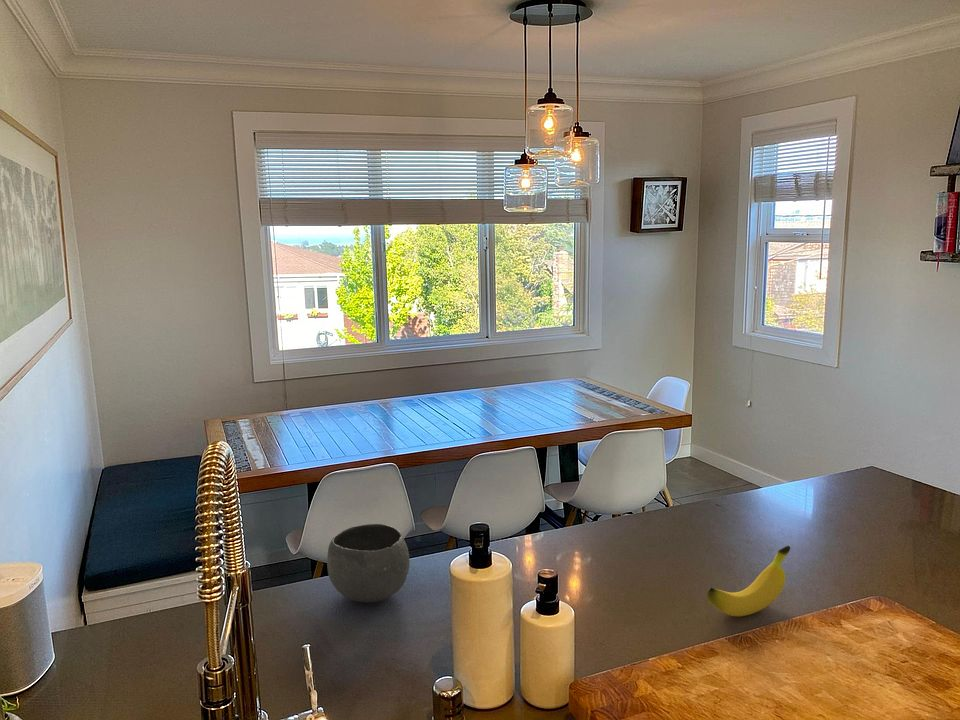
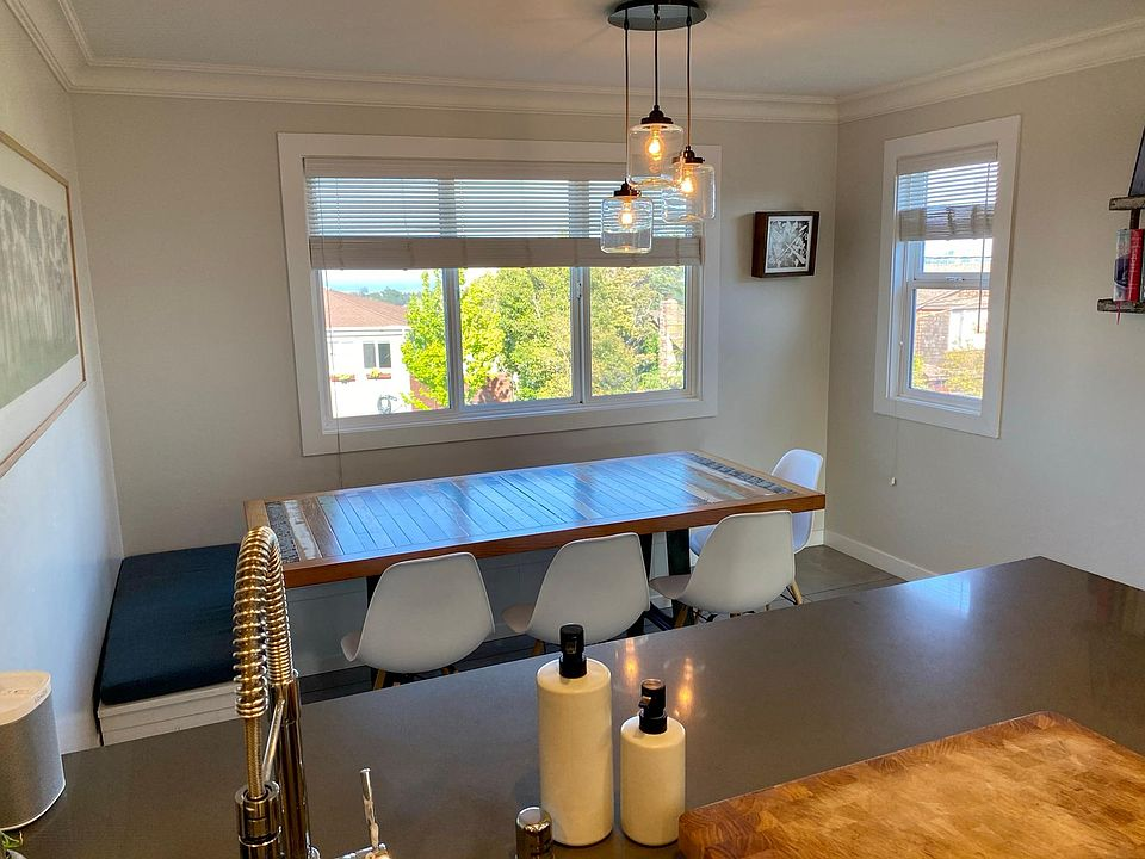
- banana [706,545,791,617]
- ceramic bowl [326,523,411,603]
